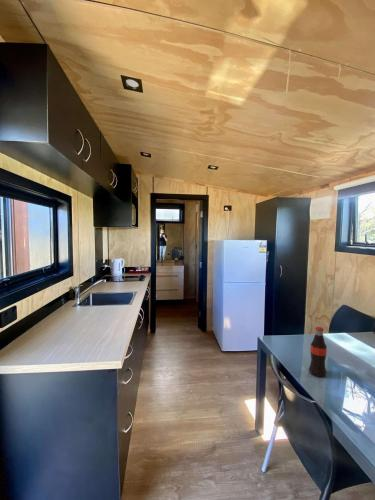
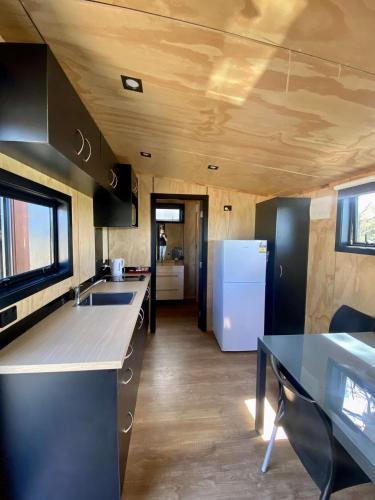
- bottle [308,326,328,378]
